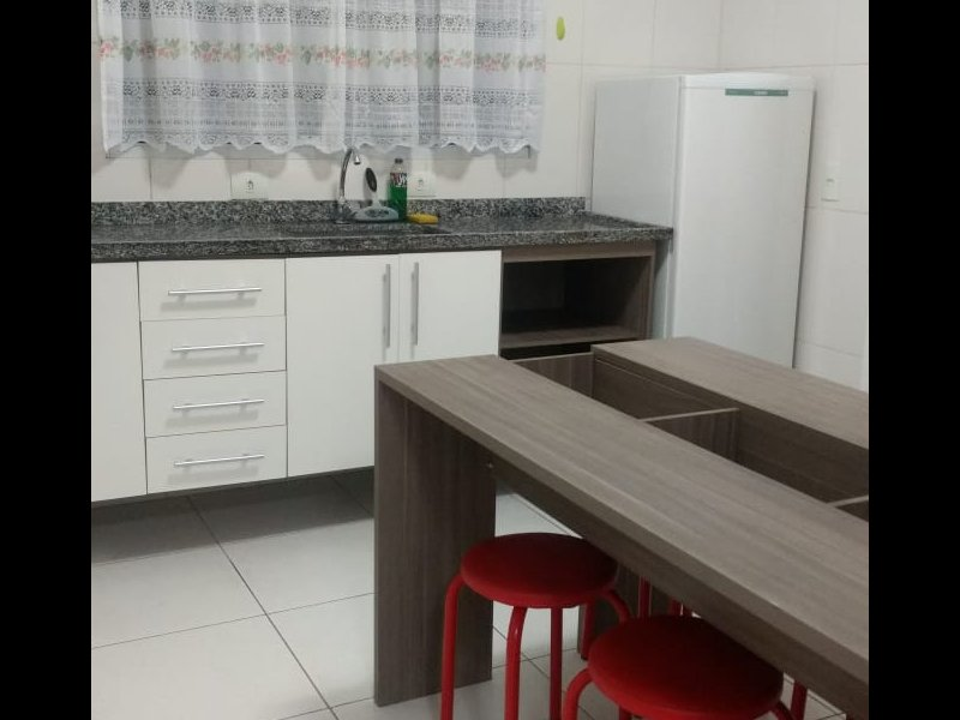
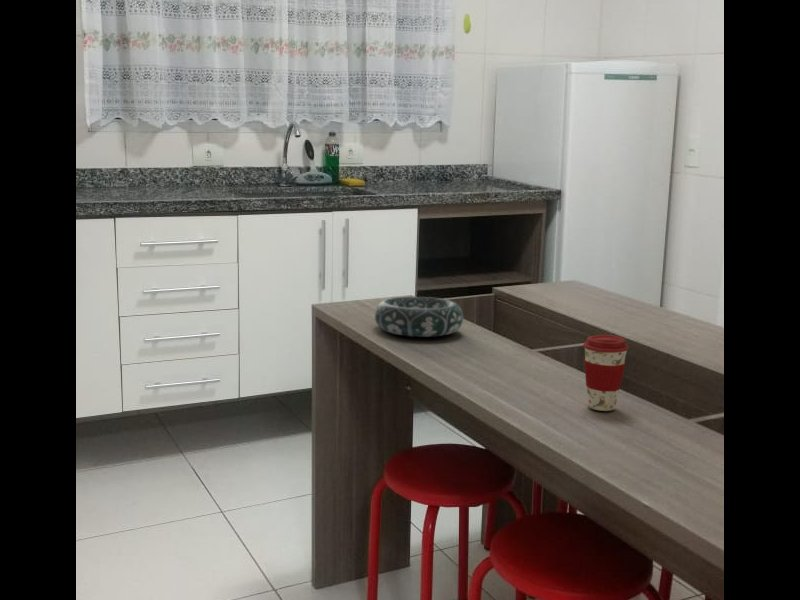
+ decorative bowl [373,296,465,338]
+ coffee cup [582,334,630,412]
